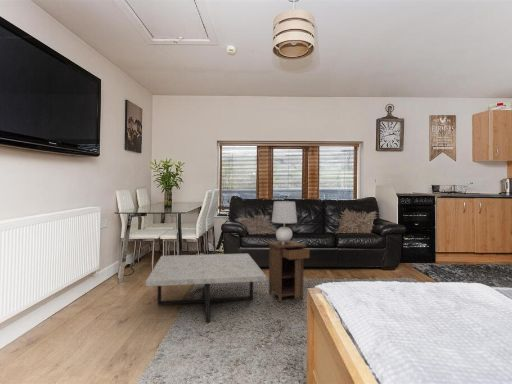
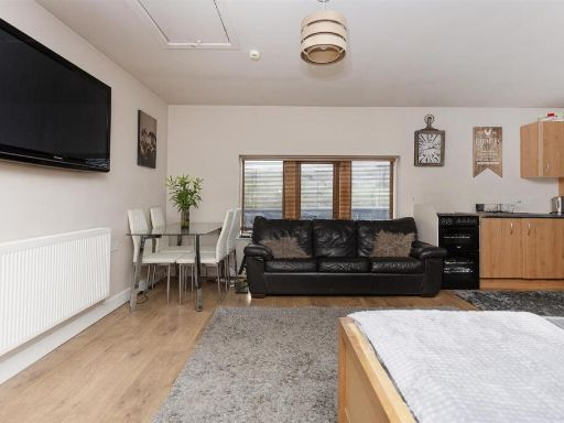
- nightstand [266,240,311,303]
- table lamp [271,200,298,245]
- coffee table [145,253,267,323]
